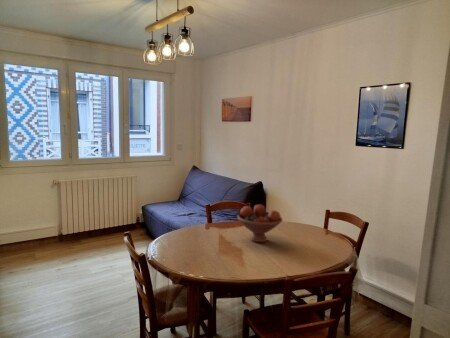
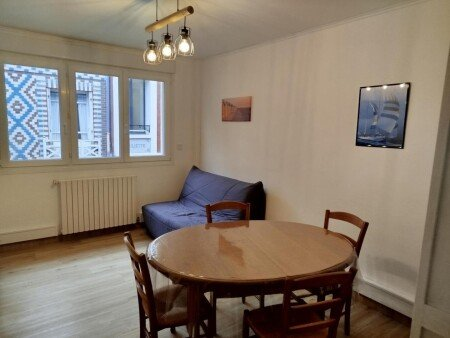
- fruit bowl [236,203,283,243]
